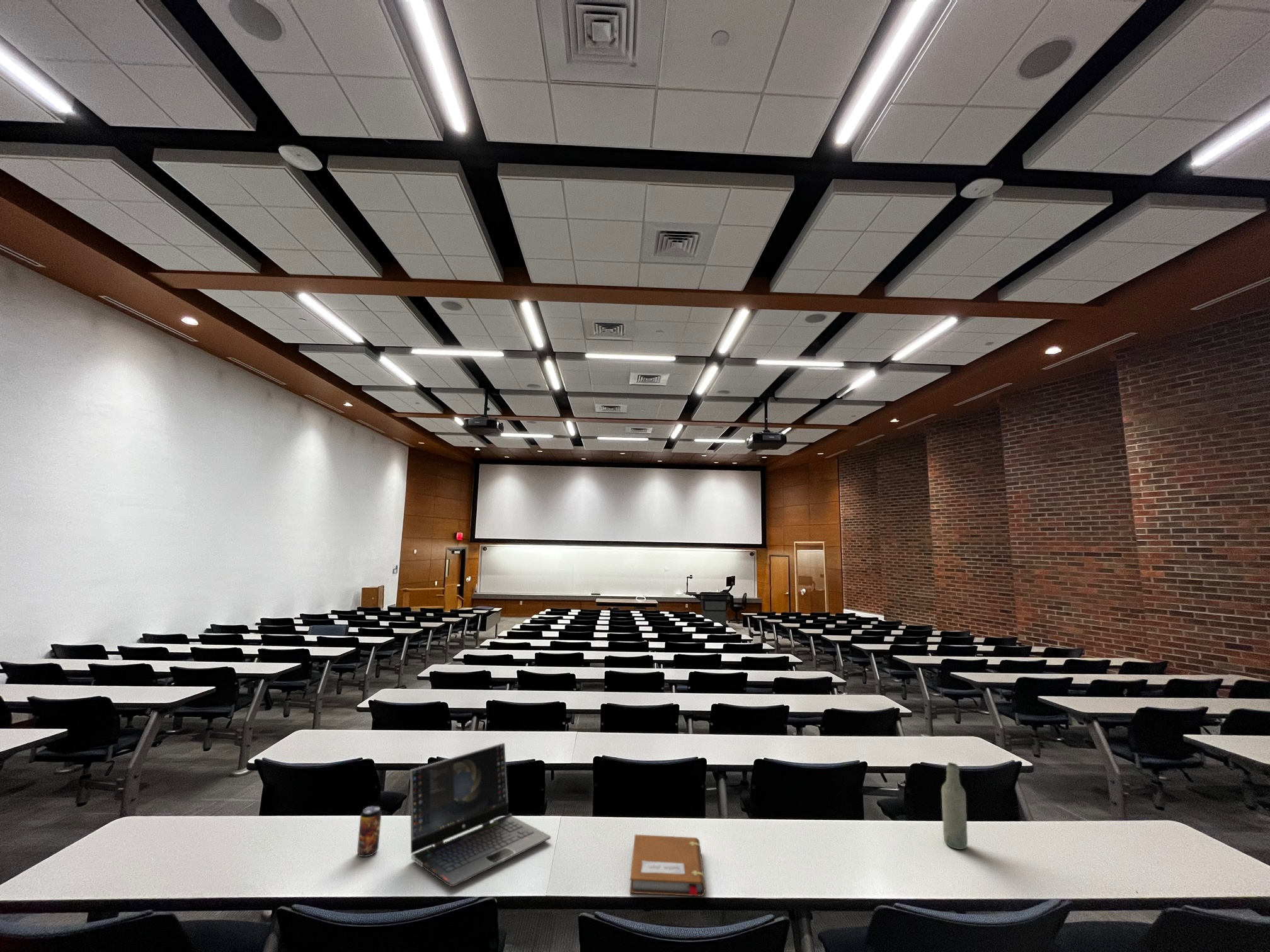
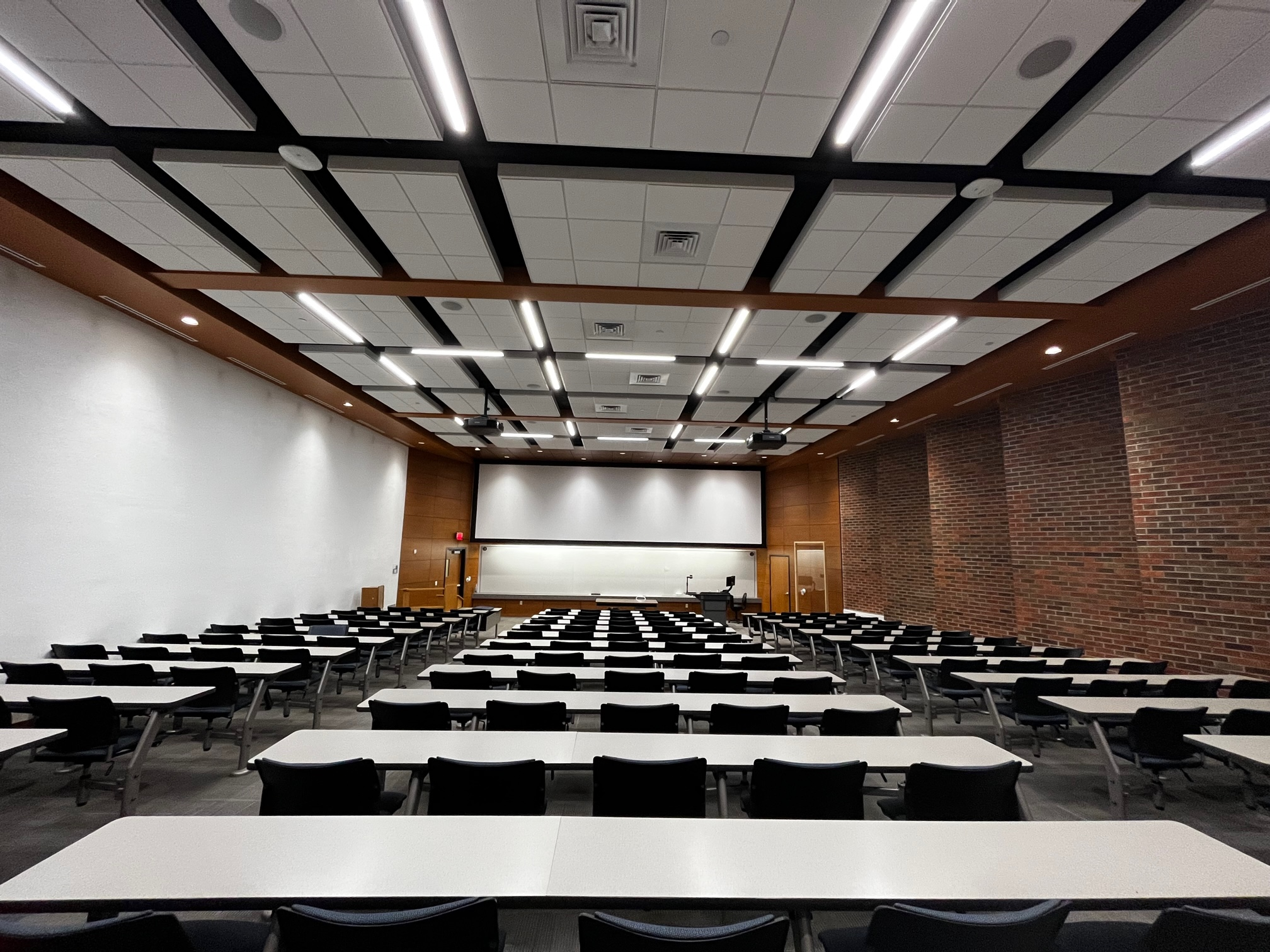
- bottle [941,762,968,850]
- beverage can [357,805,382,858]
- notebook [629,834,706,897]
- laptop computer [409,742,551,887]
